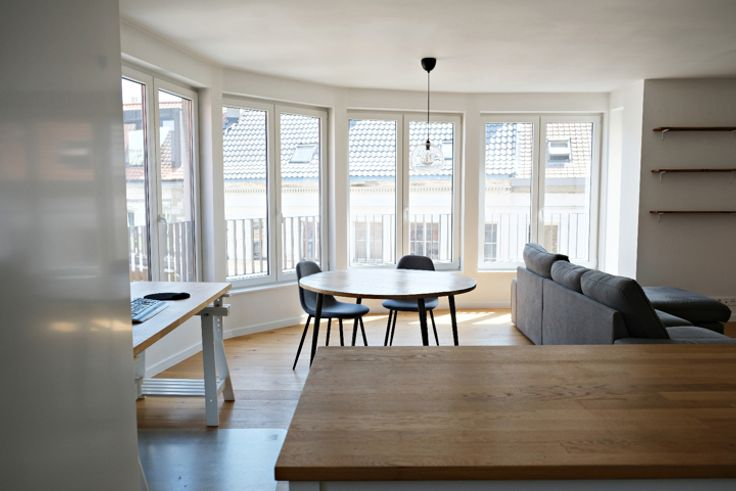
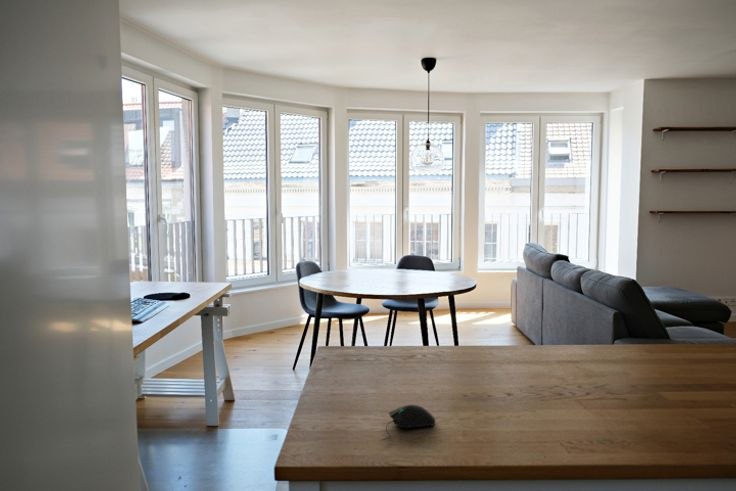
+ computer mouse [381,404,436,441]
